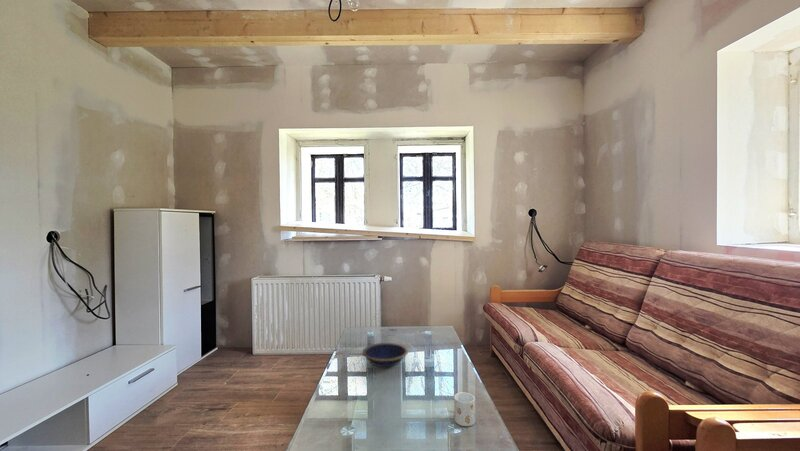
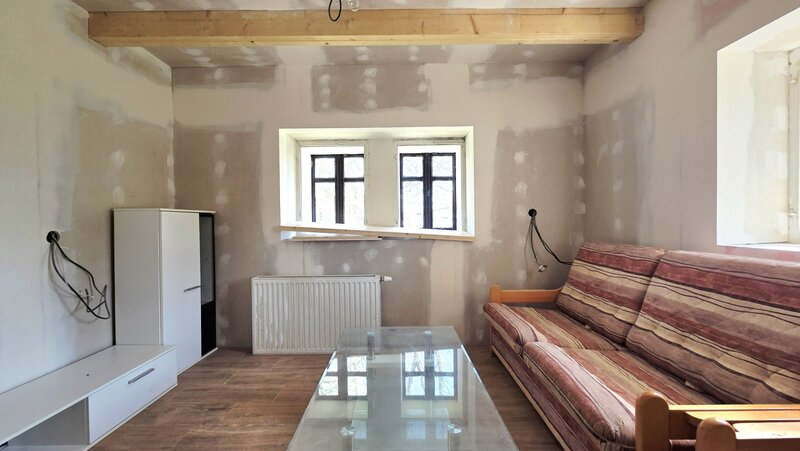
- bowl [362,342,409,368]
- mug [453,391,476,427]
